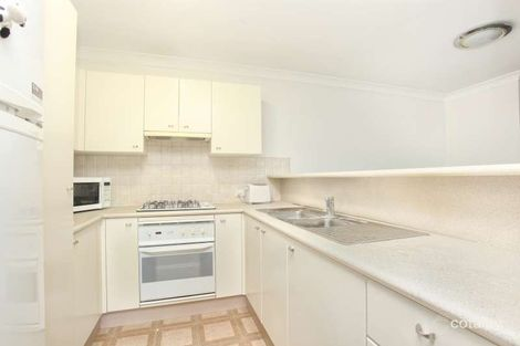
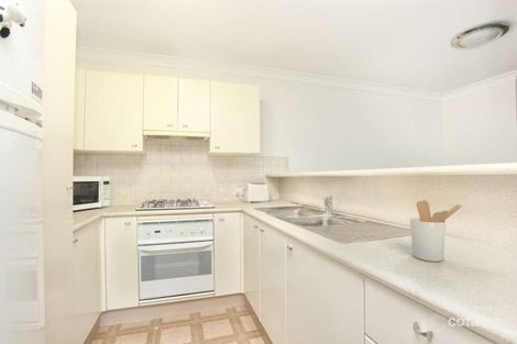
+ utensil holder [408,199,463,263]
